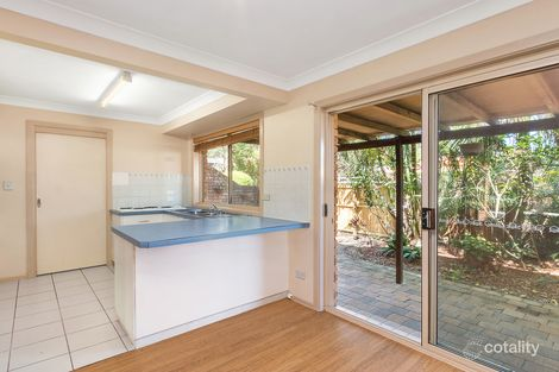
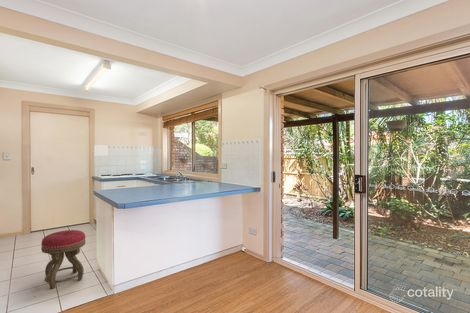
+ stool [40,229,87,290]
